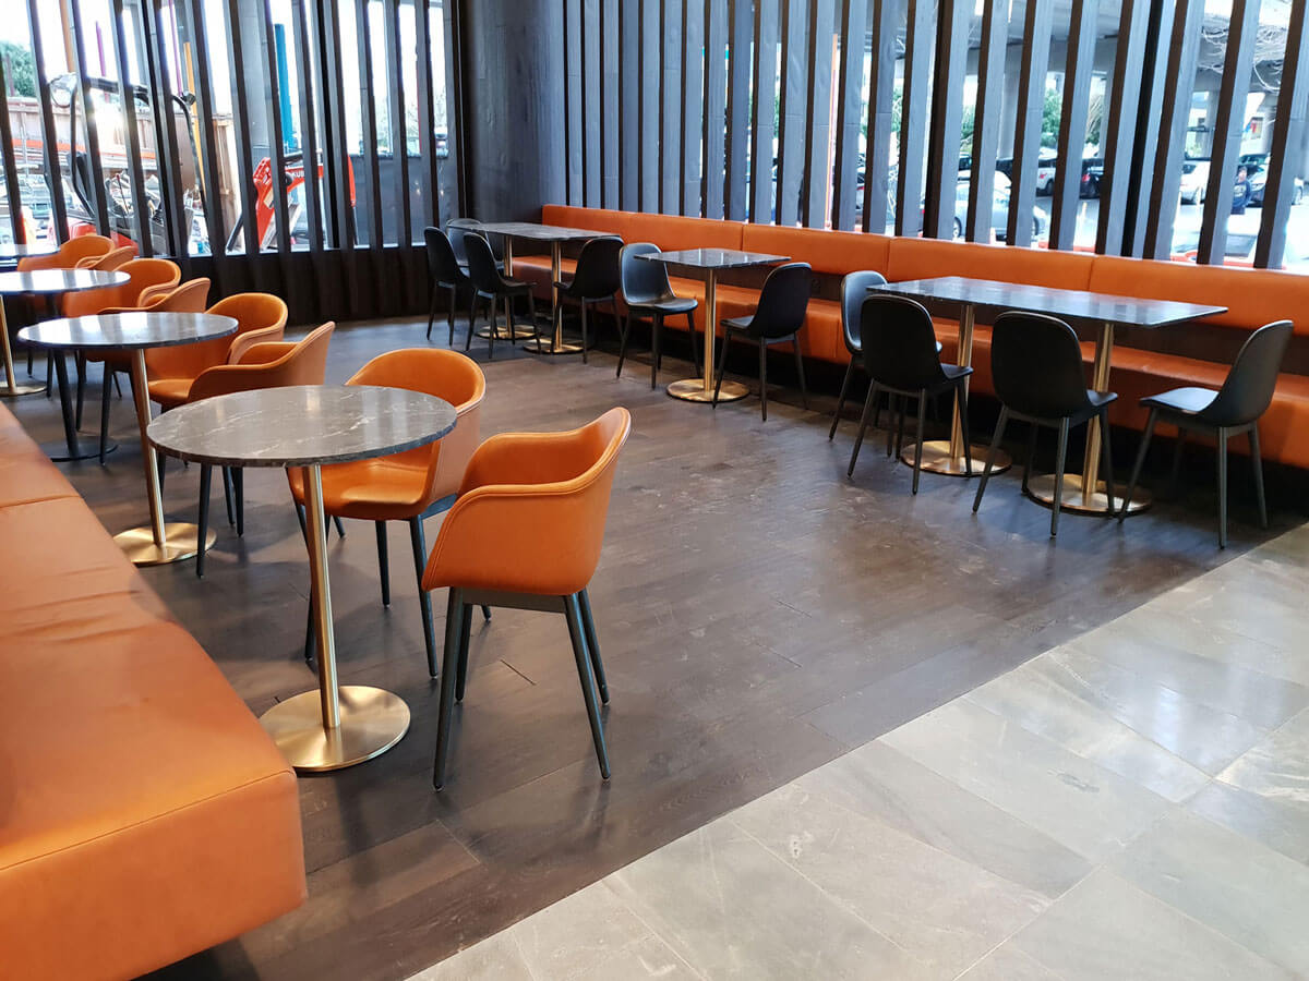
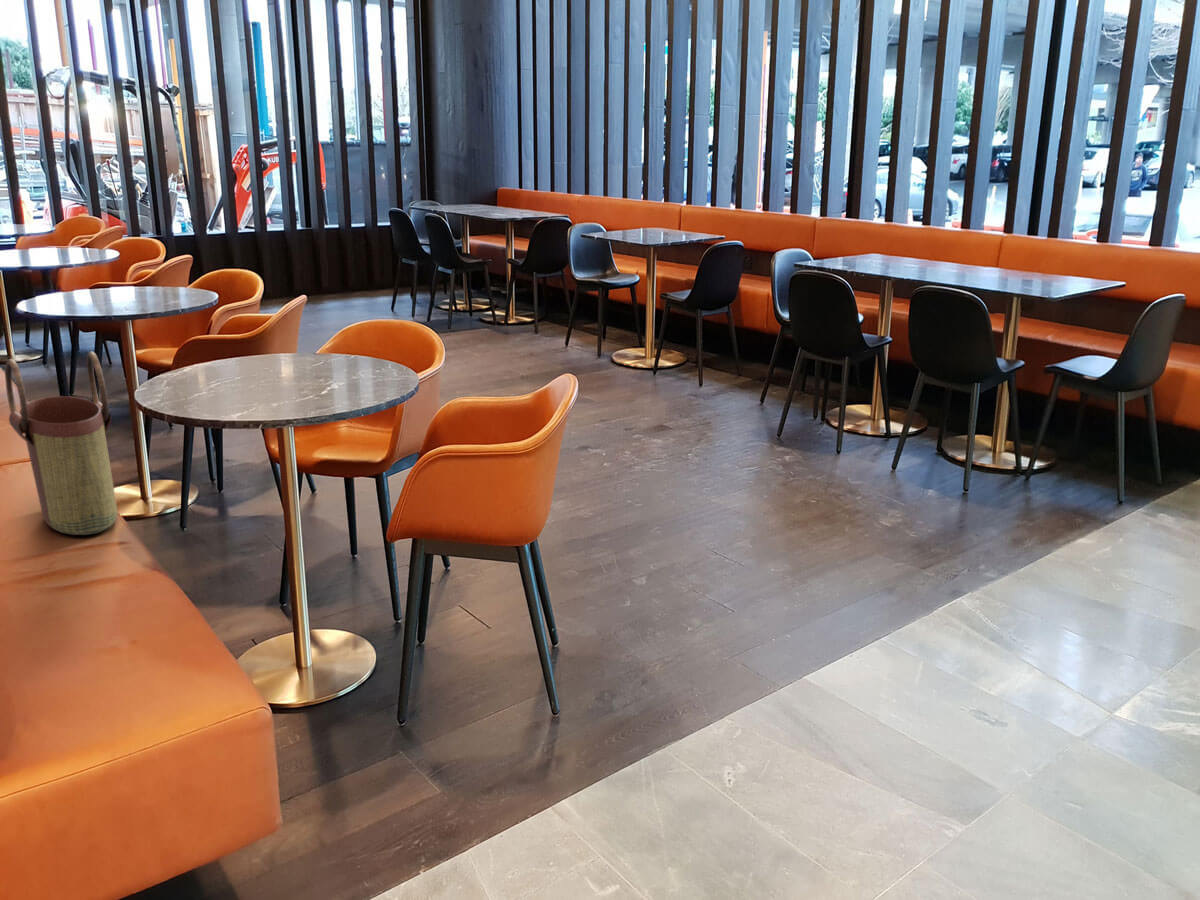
+ shopping bag [4,351,118,536]
